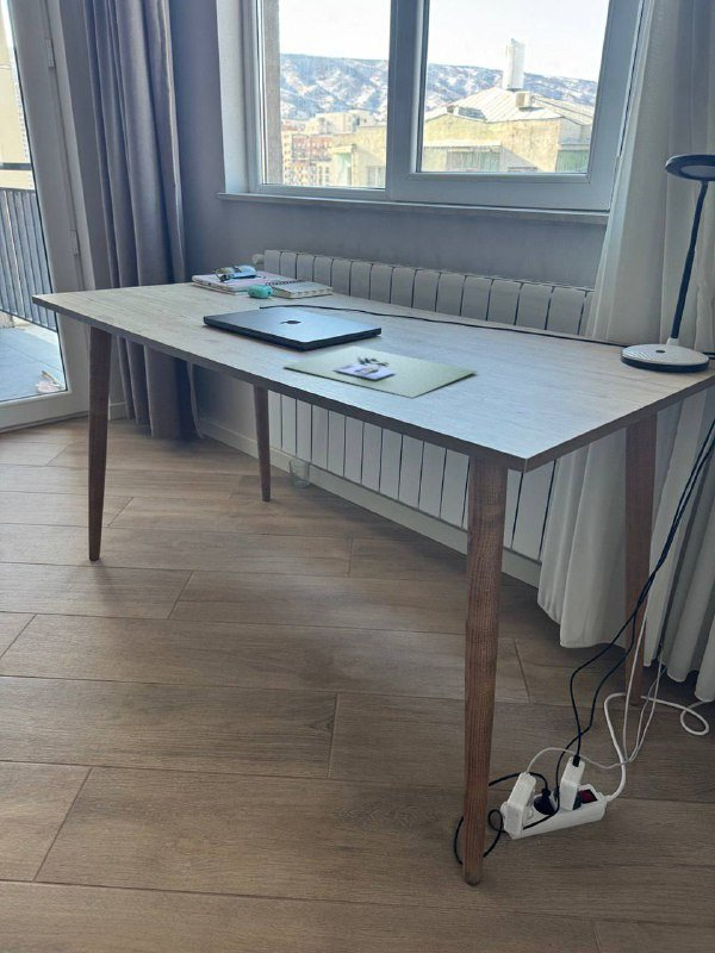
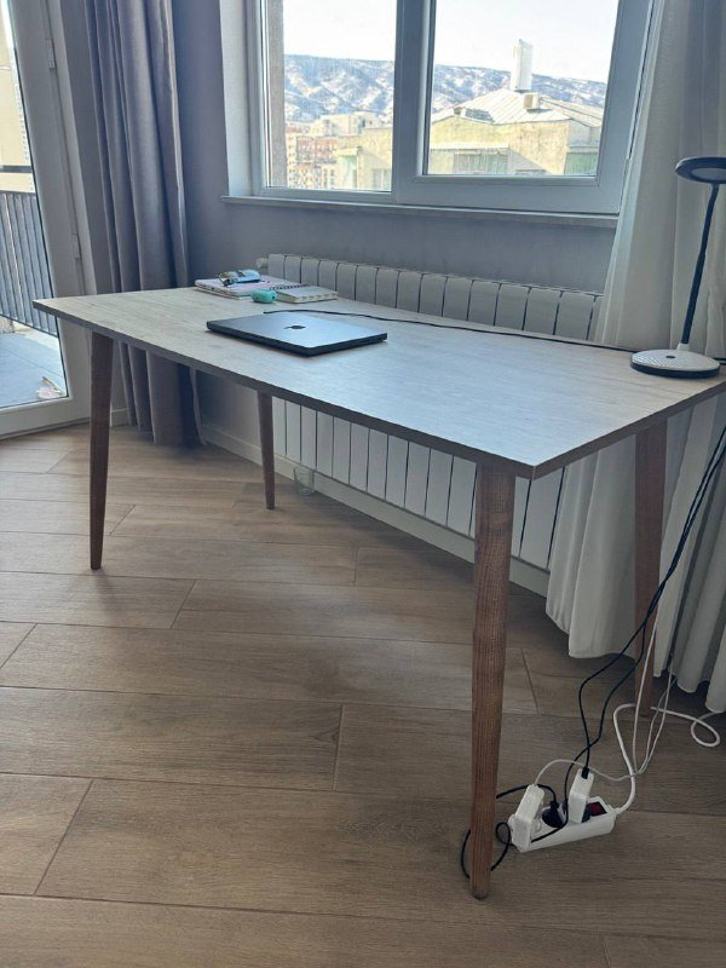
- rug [281,345,478,399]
